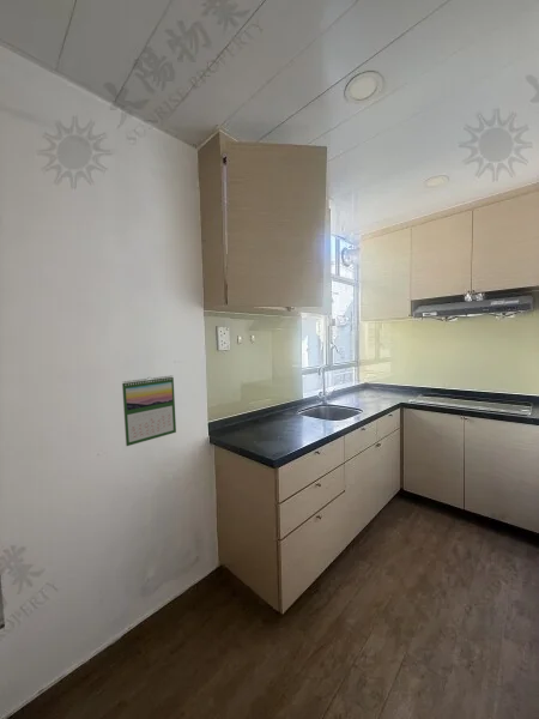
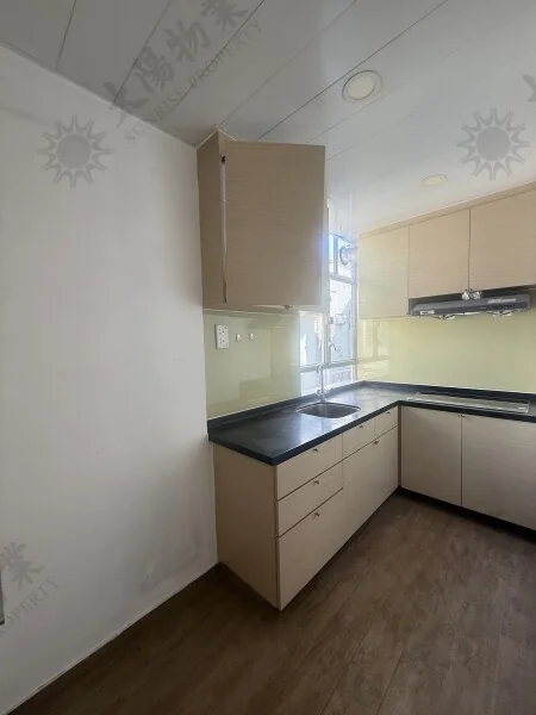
- calendar [121,375,177,447]
